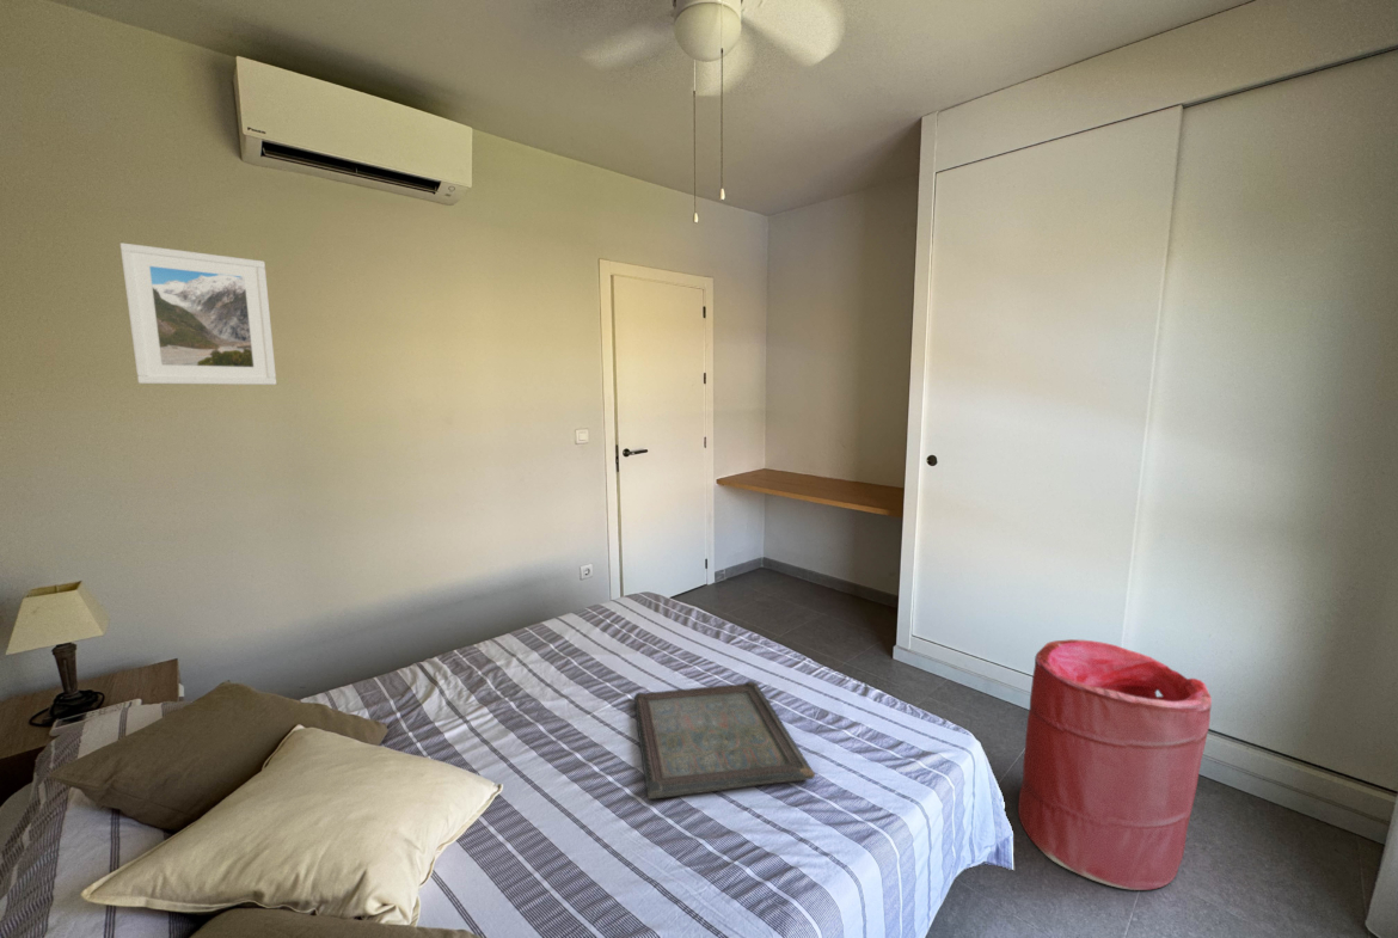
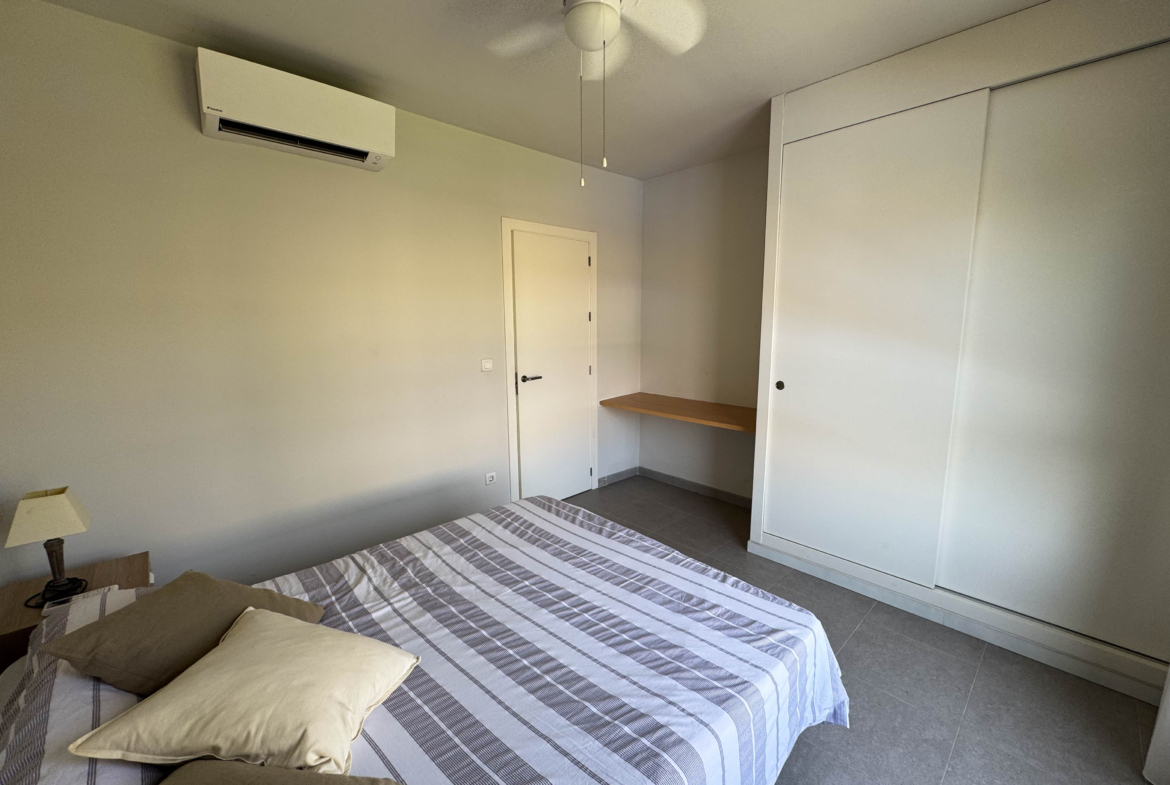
- serving tray [633,681,816,801]
- laundry hamper [1017,638,1213,891]
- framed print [118,241,277,386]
